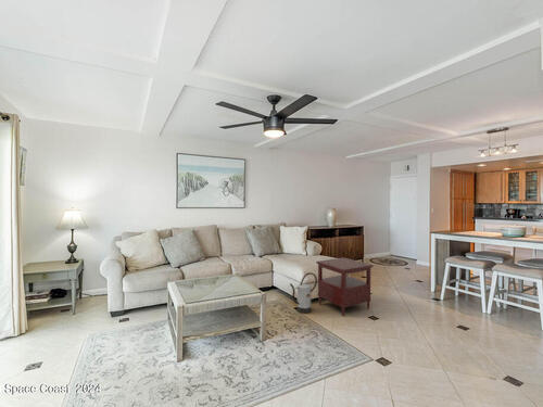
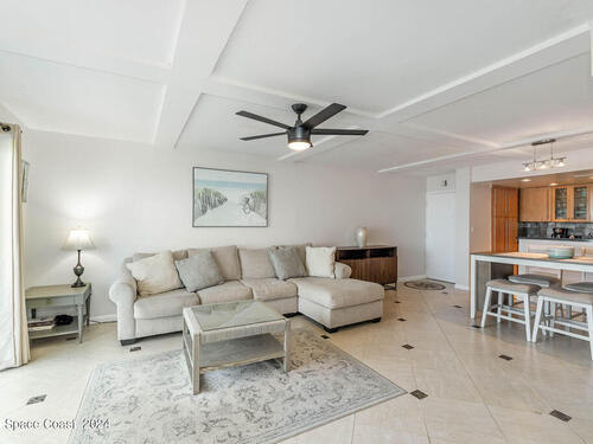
- side table [315,256,374,317]
- watering can [289,271,318,315]
